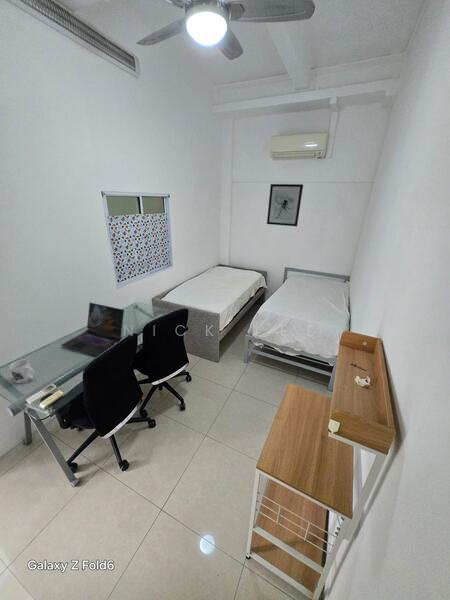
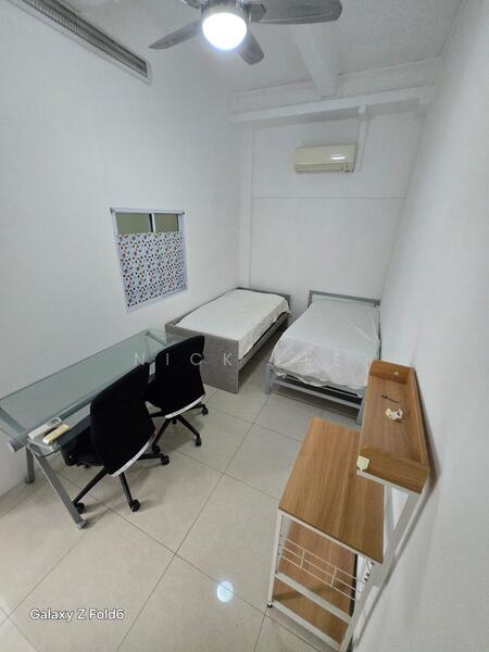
- wall art [266,183,304,227]
- laptop [60,302,125,357]
- mug [8,358,37,384]
